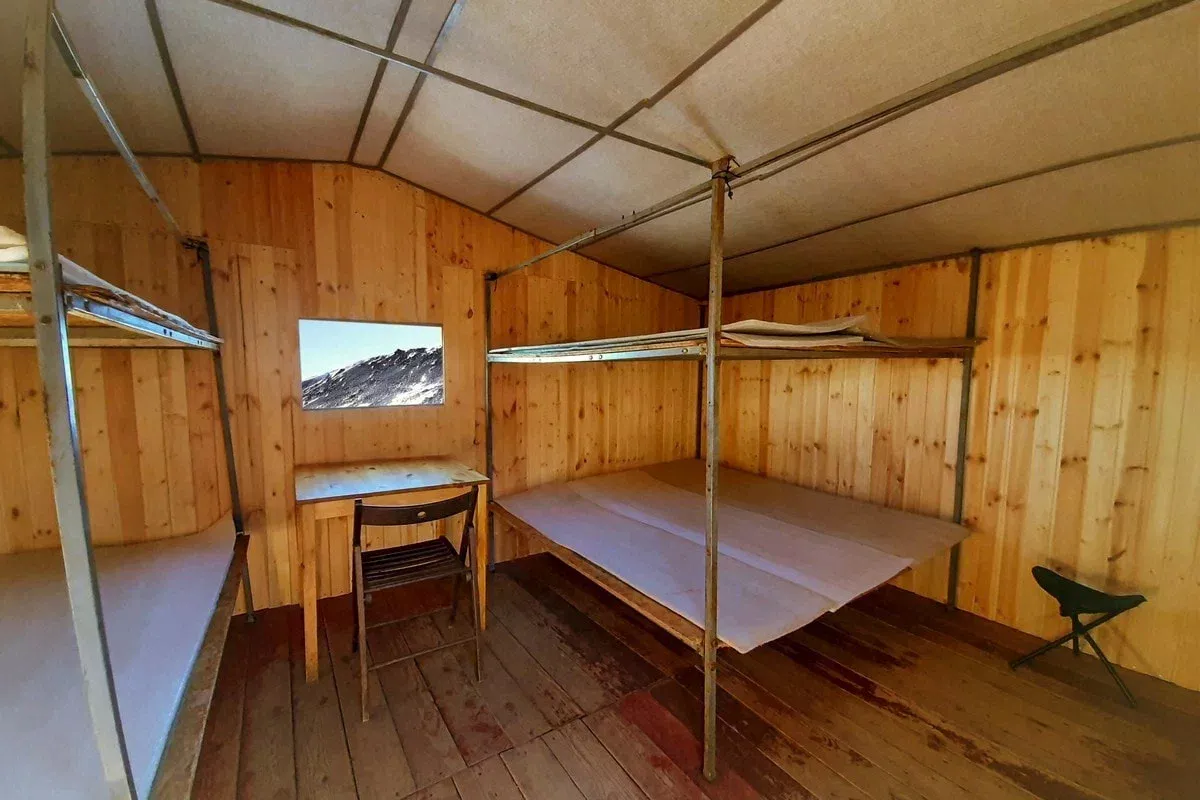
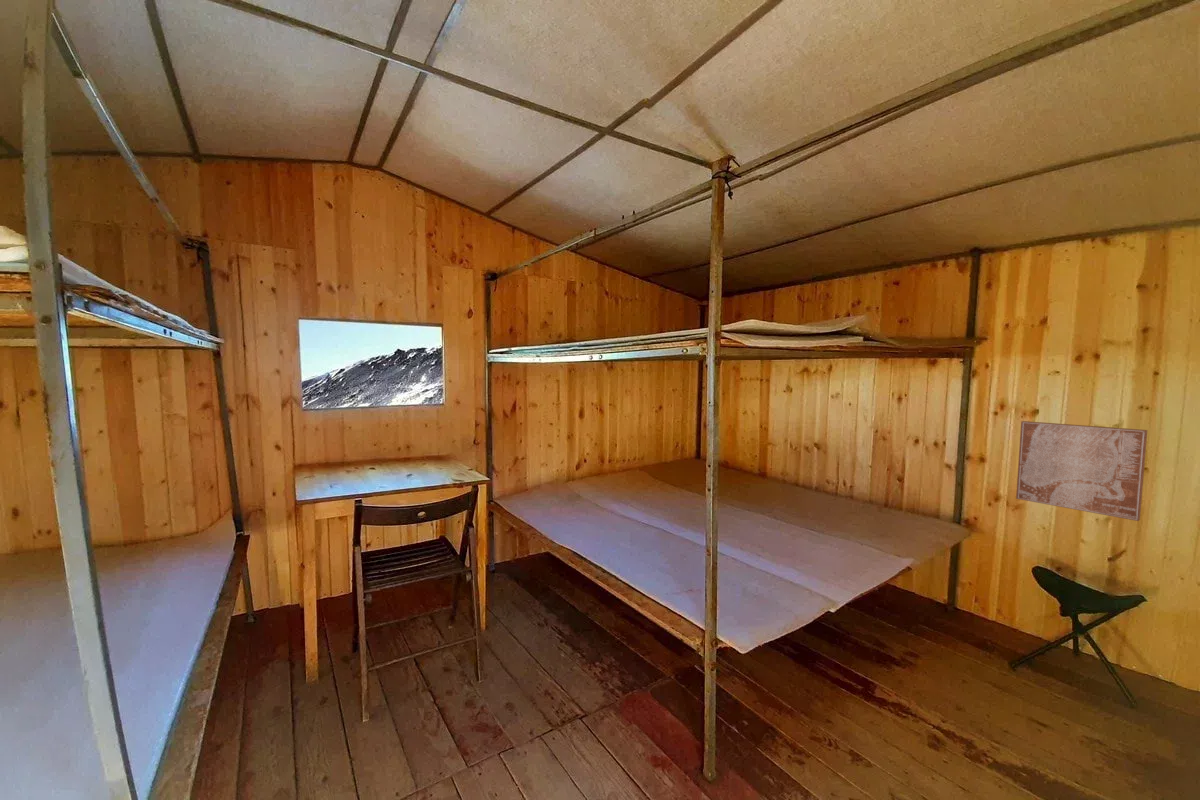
+ wall art [1015,420,1149,522]
